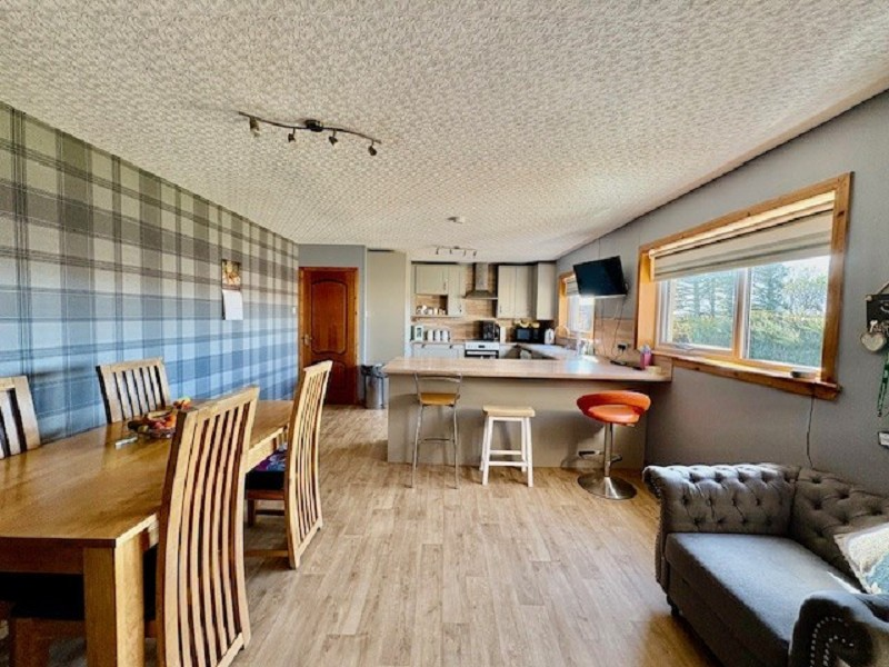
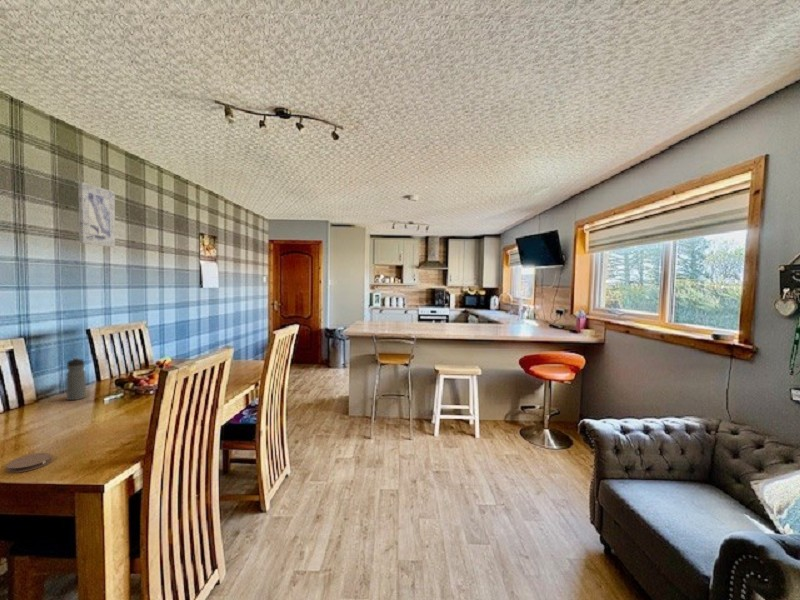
+ water bottle [65,356,87,401]
+ coaster [5,452,52,474]
+ wall art [78,181,116,248]
